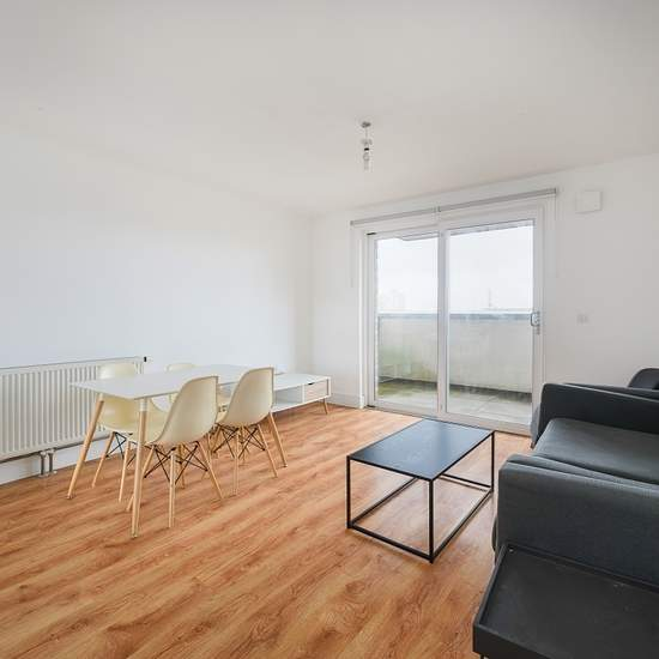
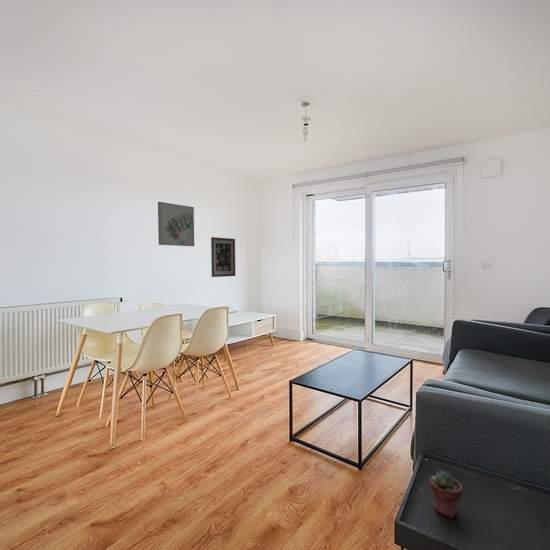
+ potted succulent [429,469,463,519]
+ wall art [210,236,236,278]
+ wall art [157,201,195,247]
